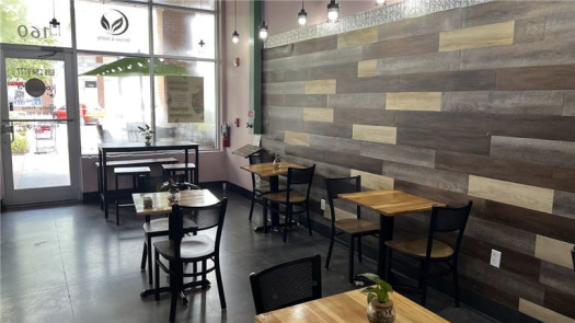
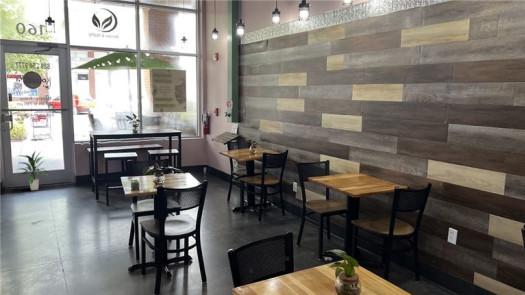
+ indoor plant [15,149,49,191]
